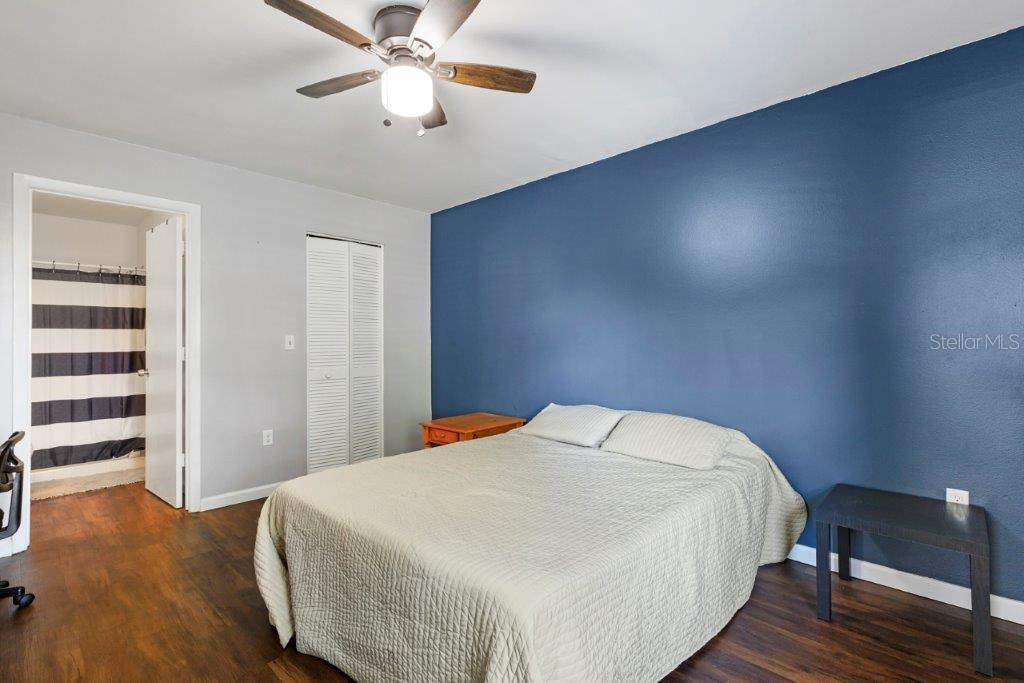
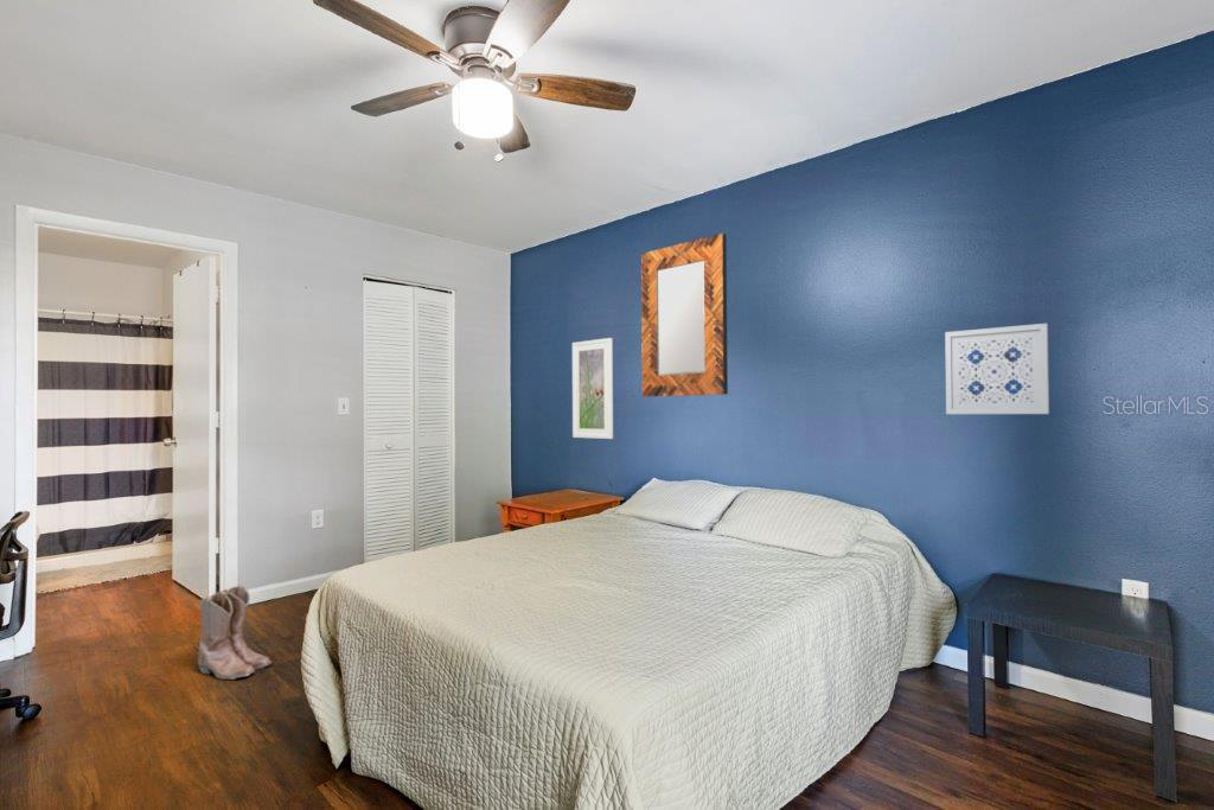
+ wall art [944,323,1050,415]
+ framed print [571,337,614,440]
+ home mirror [640,232,729,397]
+ boots [197,583,273,681]
